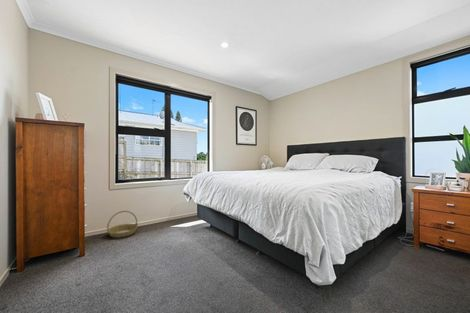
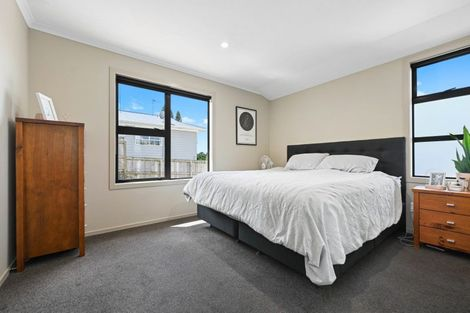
- basket [106,210,139,239]
